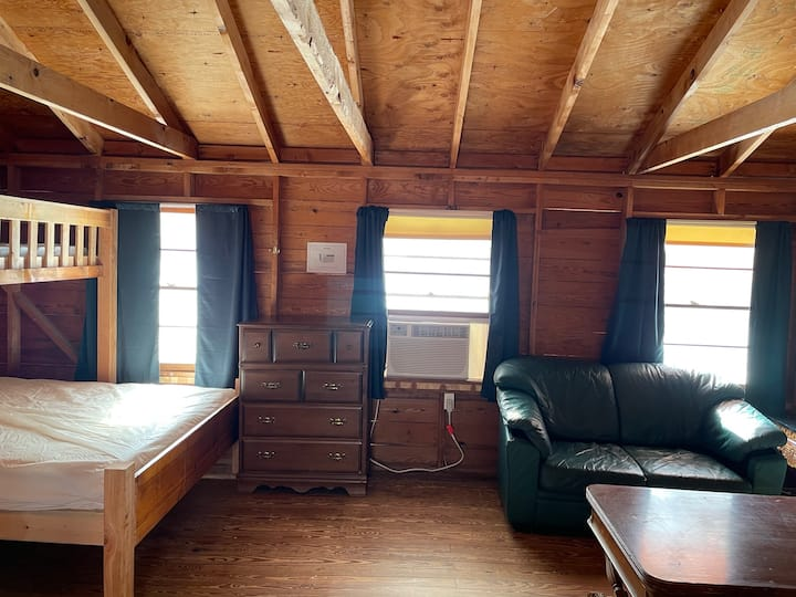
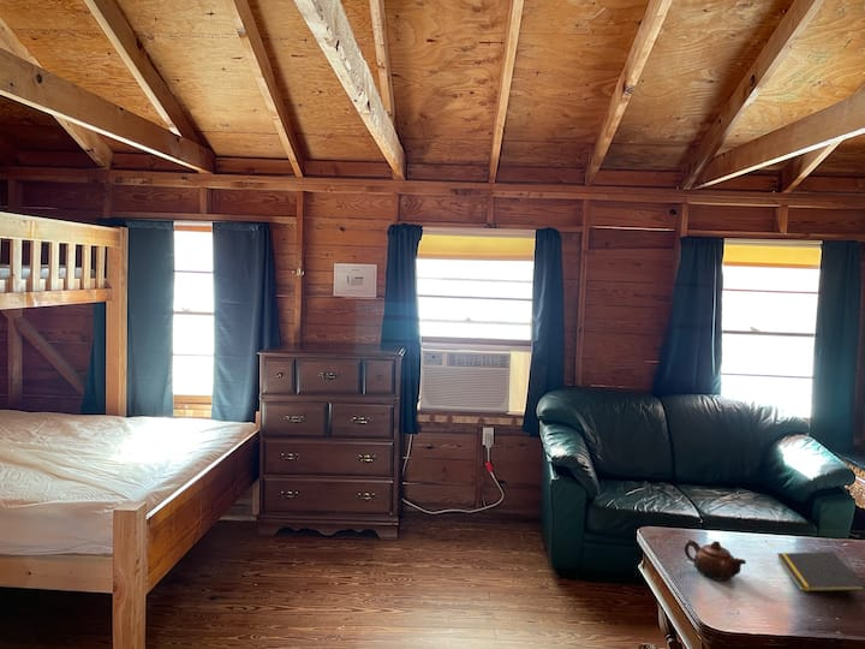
+ notepad [776,550,865,593]
+ teapot [684,538,747,582]
